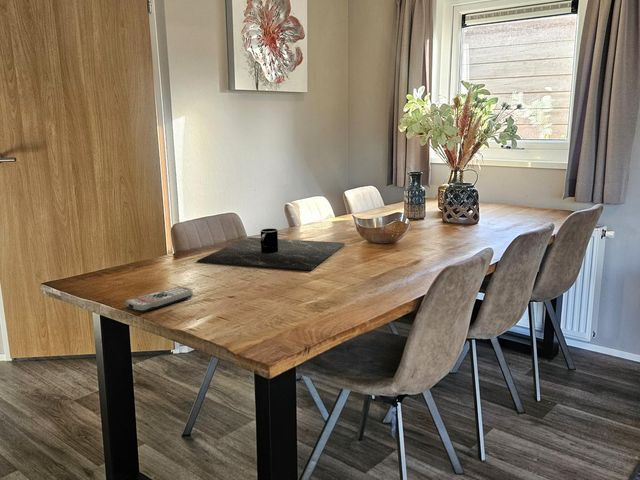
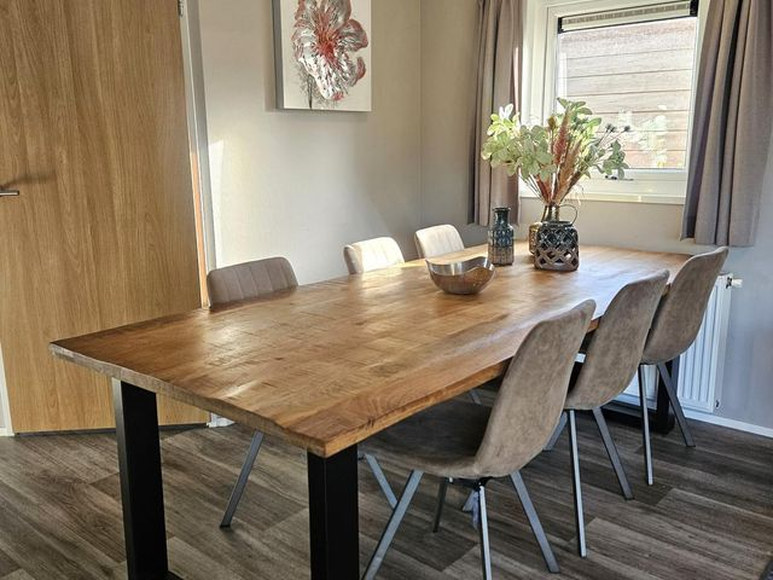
- placemat [196,227,346,271]
- remote control [124,286,194,313]
